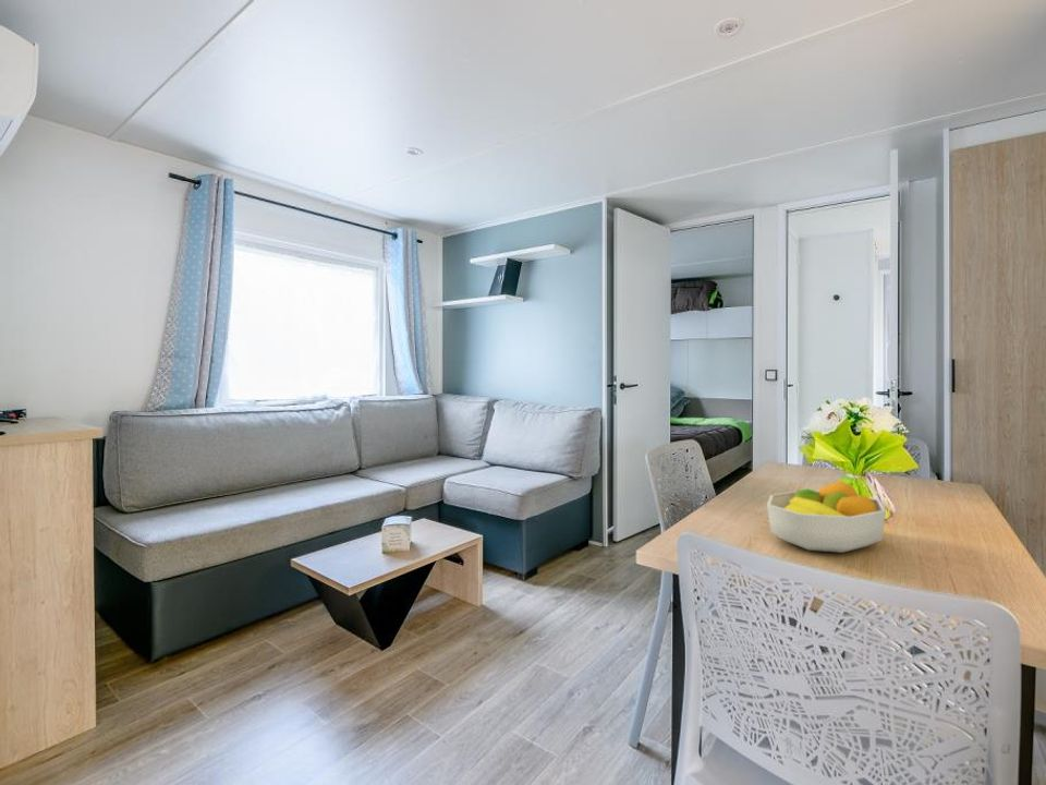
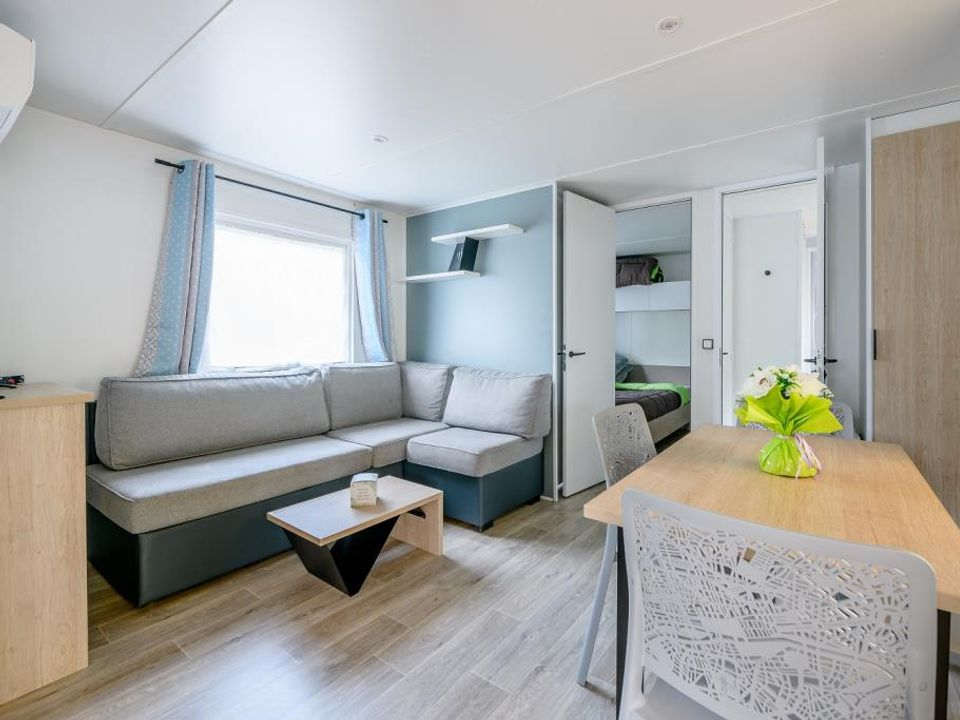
- fruit bowl [766,480,887,554]
